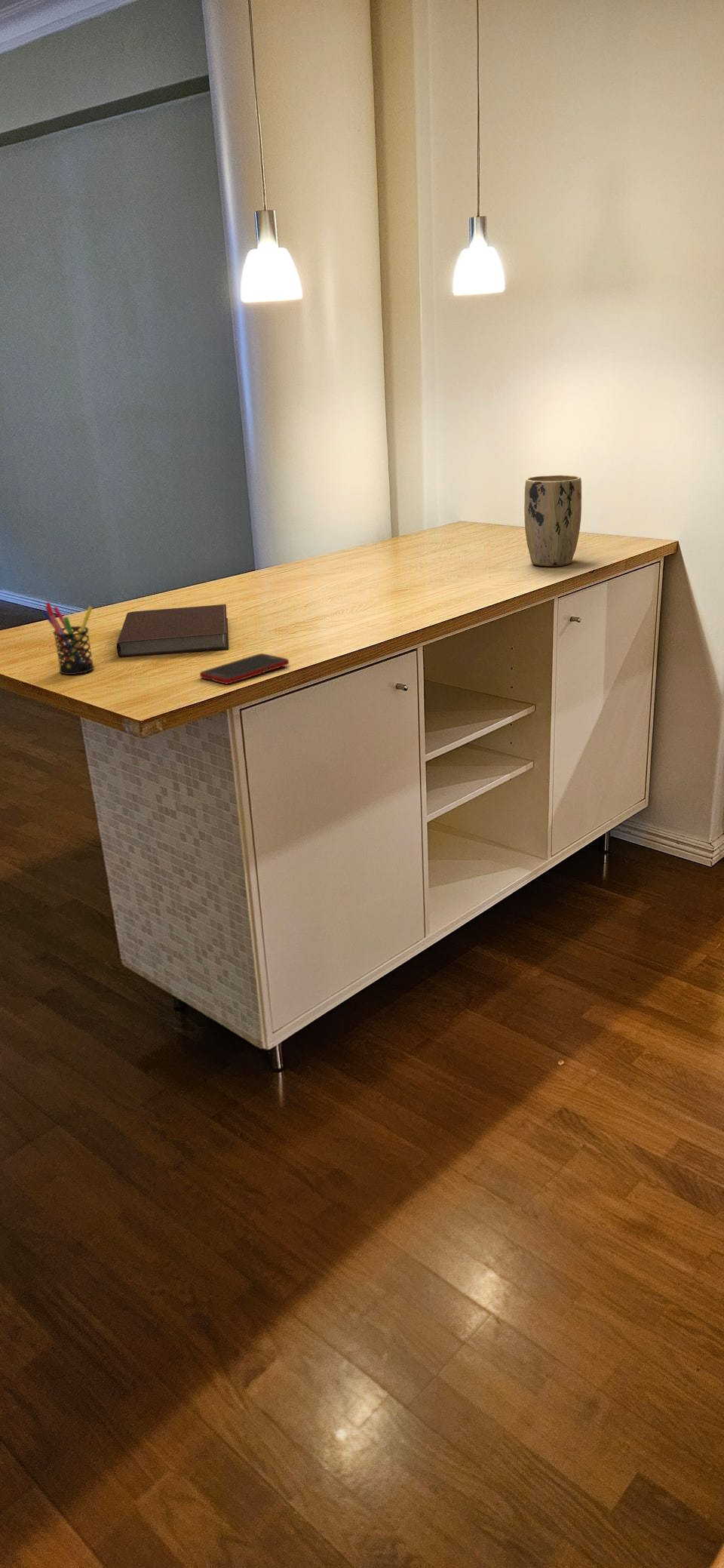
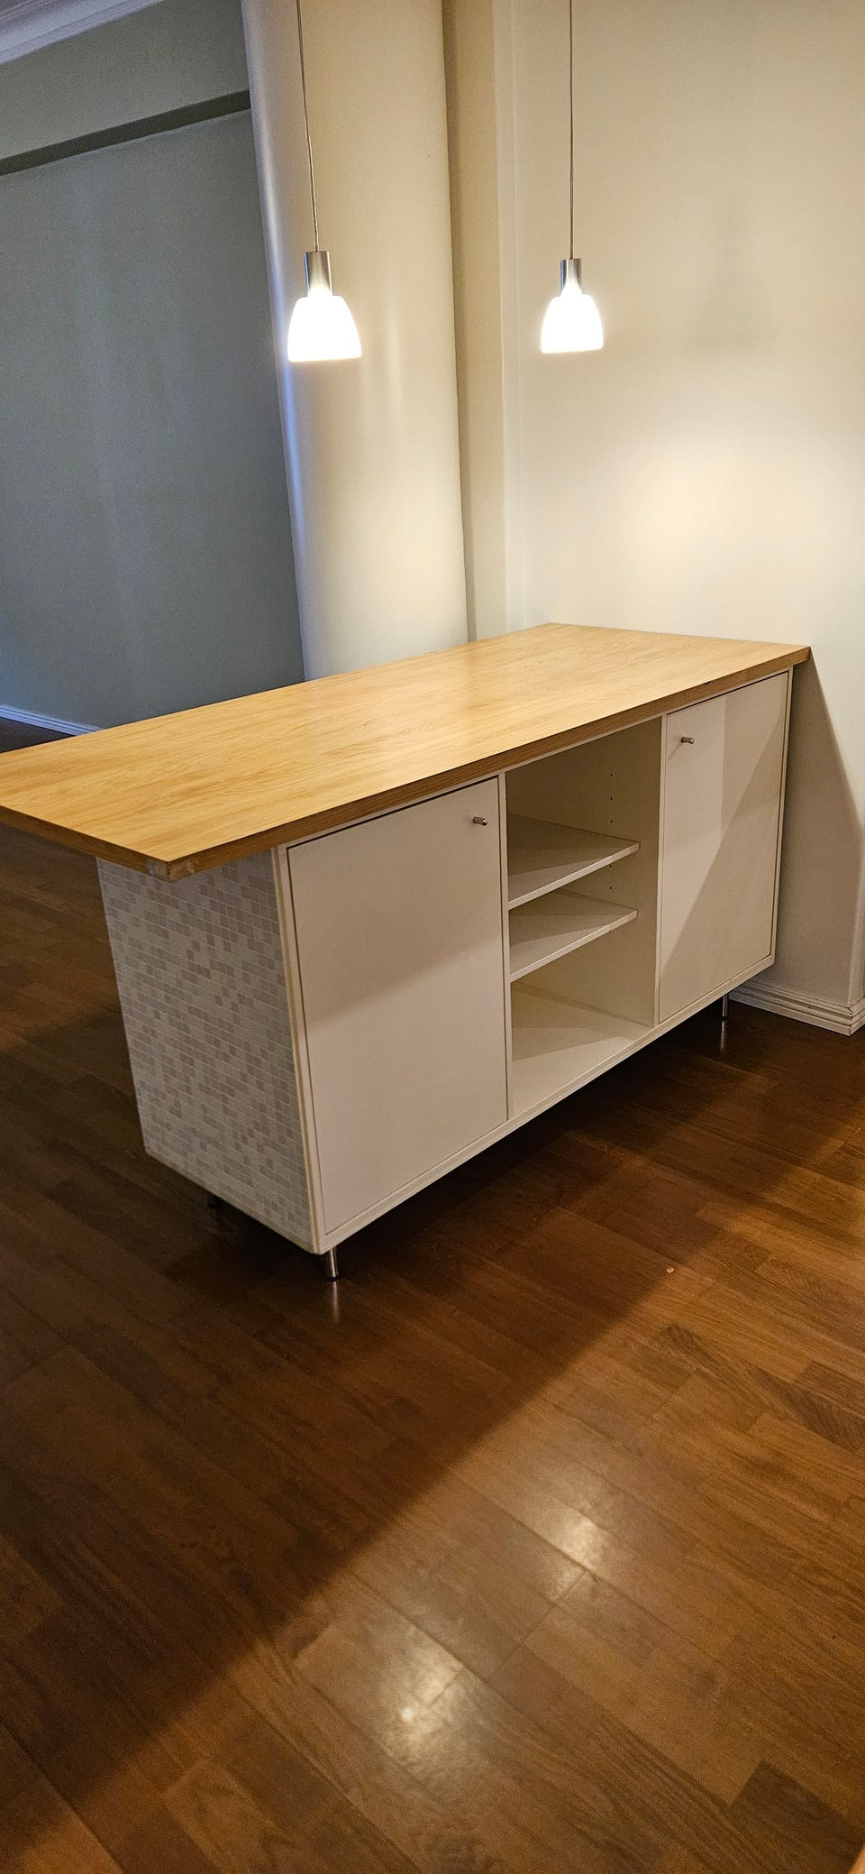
- pen holder [42,601,95,675]
- notebook [116,604,229,658]
- cell phone [199,653,290,684]
- plant pot [523,474,582,567]
